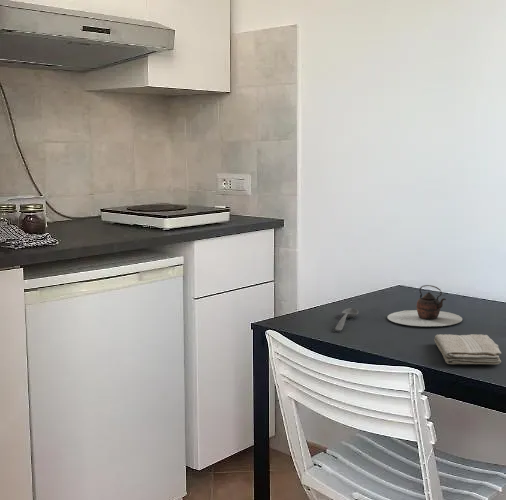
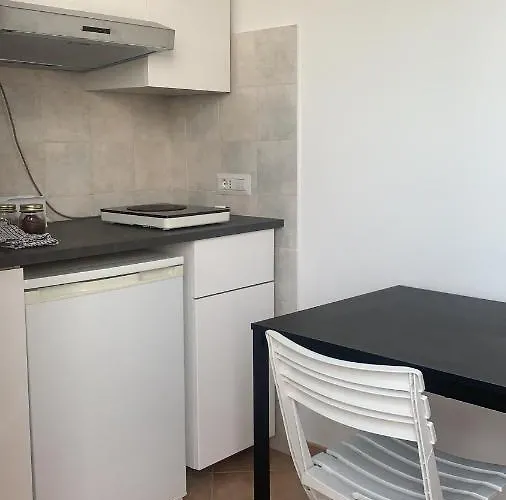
- soupspoon [334,307,359,332]
- washcloth [433,333,502,365]
- teapot [387,284,463,327]
